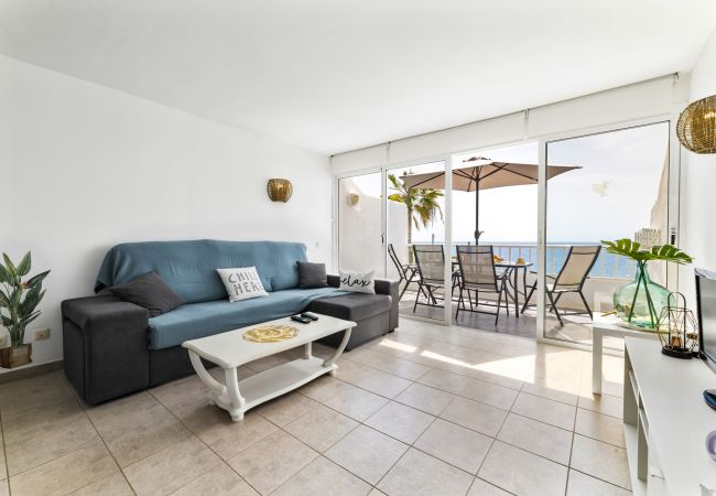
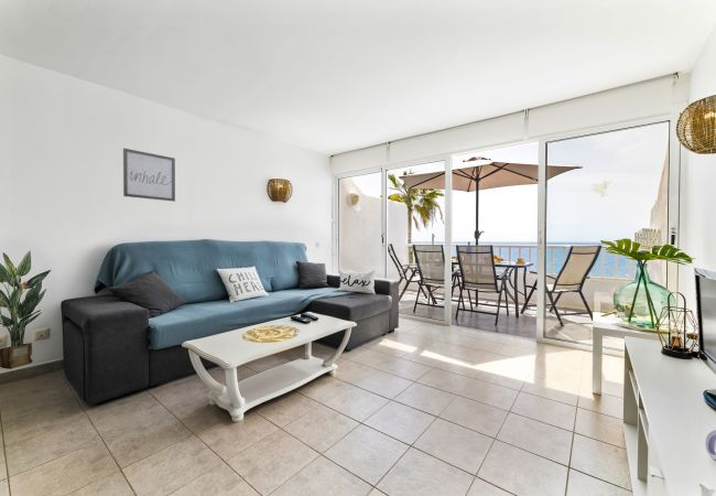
+ wall art [122,147,176,203]
